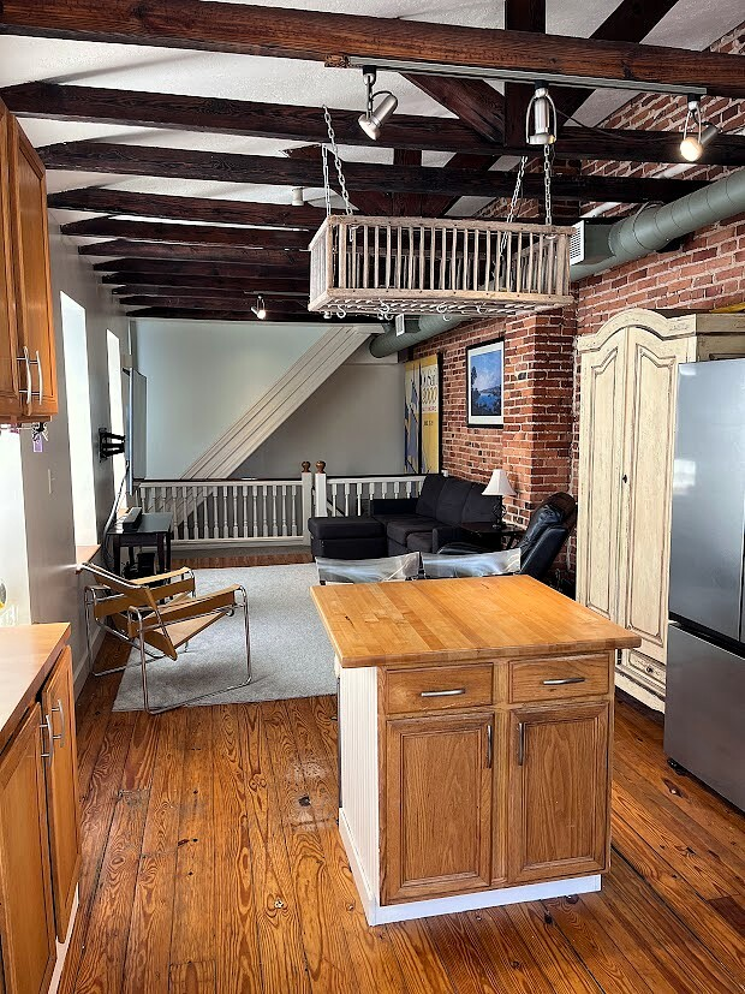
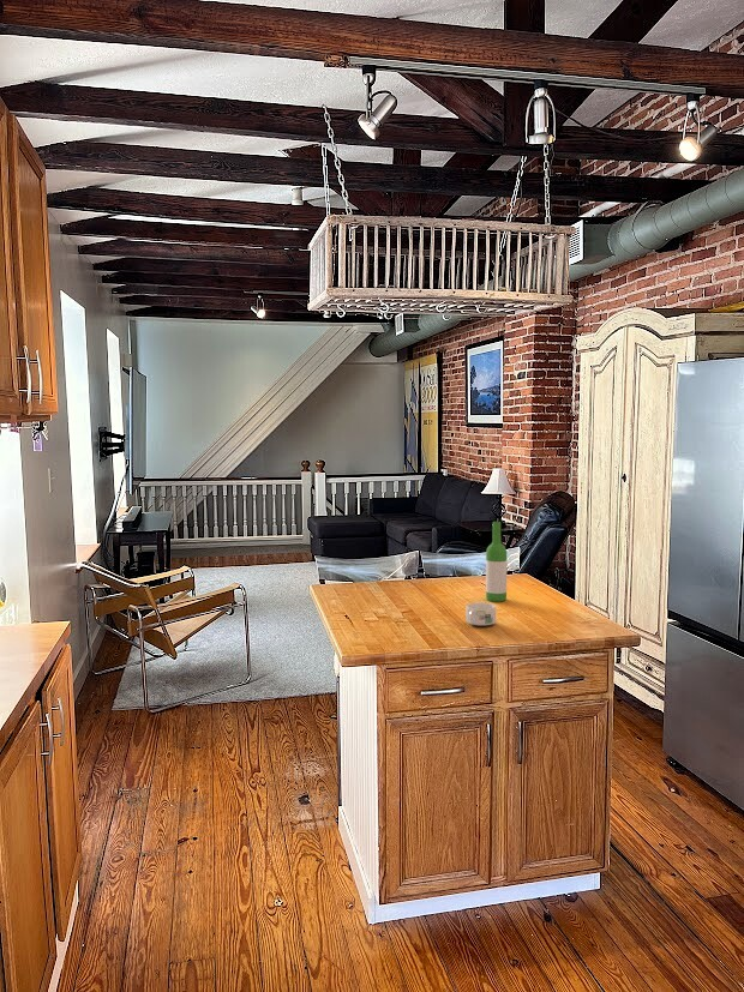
+ mug [464,602,497,626]
+ wine bottle [485,521,508,603]
